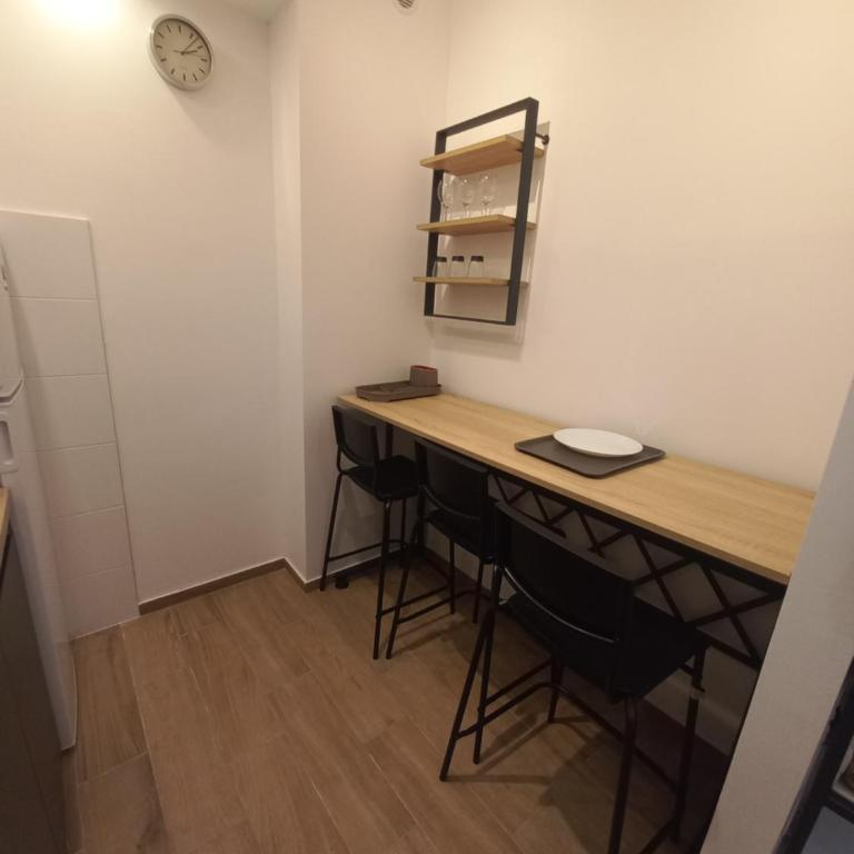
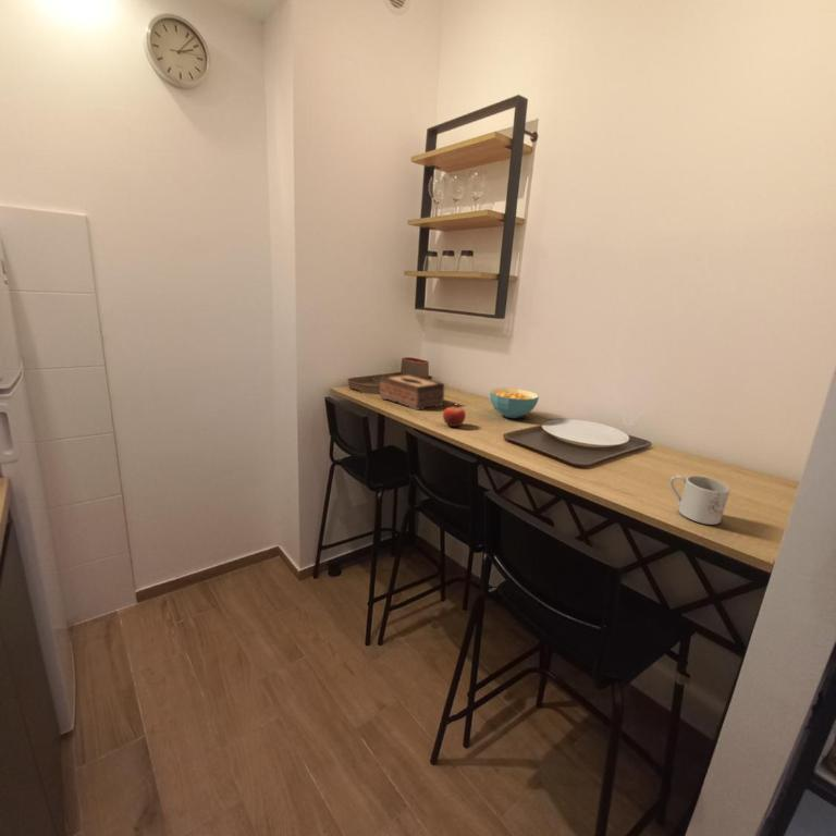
+ tissue box [379,372,445,411]
+ fruit [442,406,467,428]
+ cereal bowl [489,388,540,419]
+ mug [668,475,732,526]
